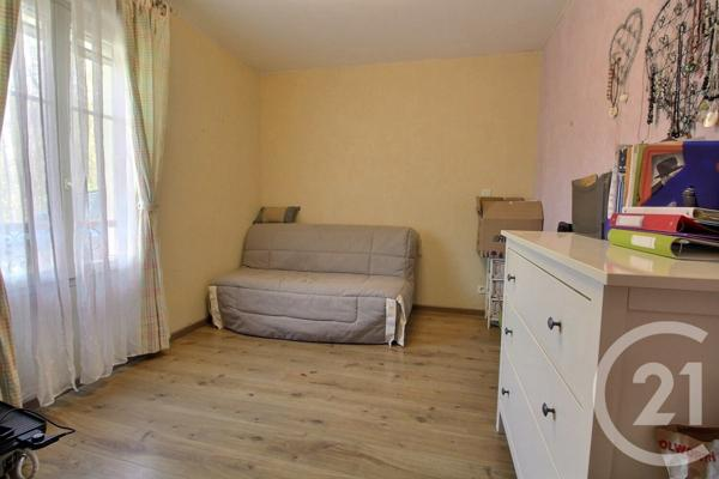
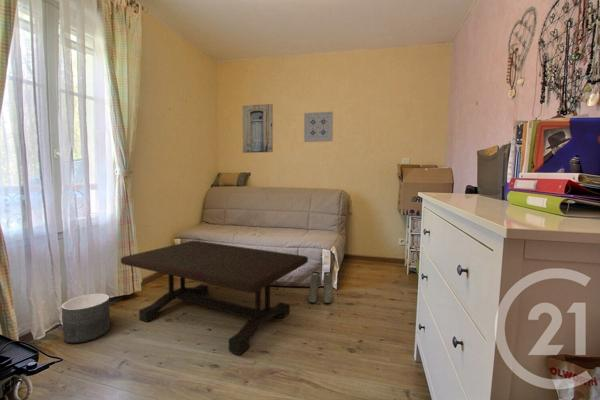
+ wall art [303,111,334,143]
+ boots [307,271,334,304]
+ planter [61,293,111,344]
+ wall art [242,103,274,154]
+ coffee table [120,240,309,356]
